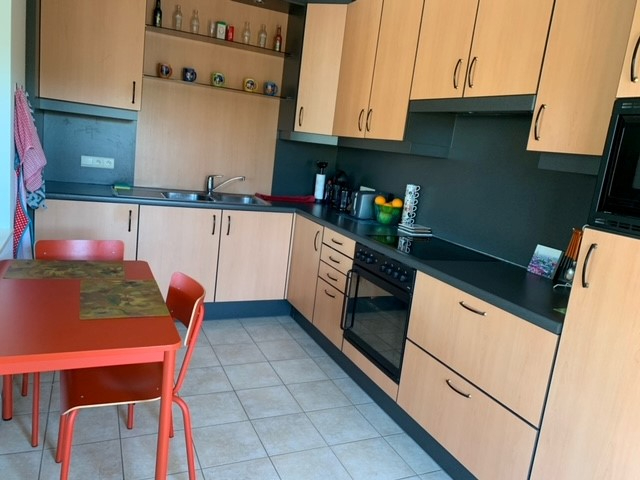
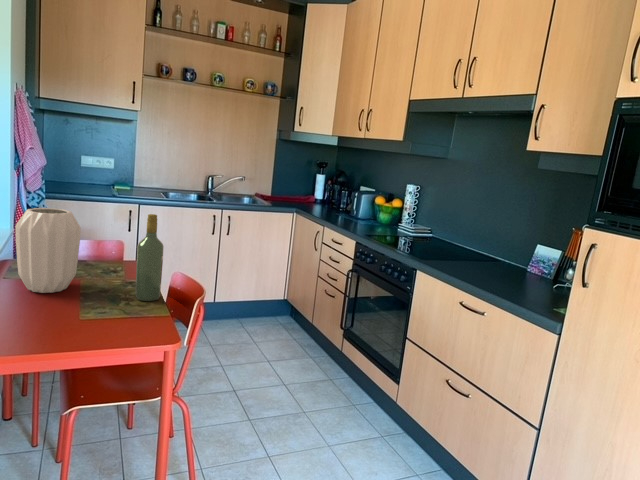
+ wine bottle [135,213,165,302]
+ vase [15,207,82,294]
